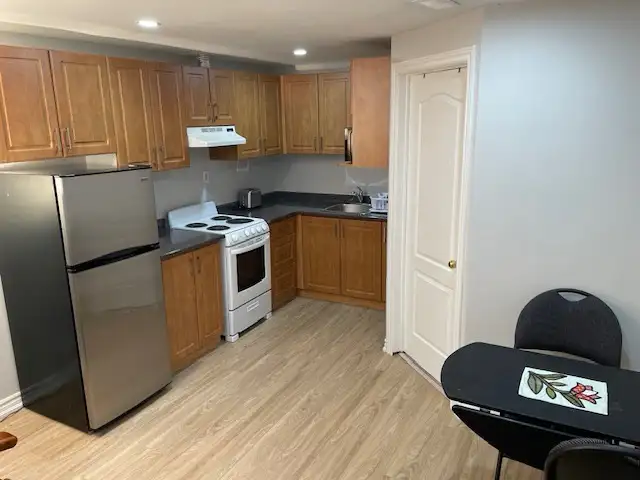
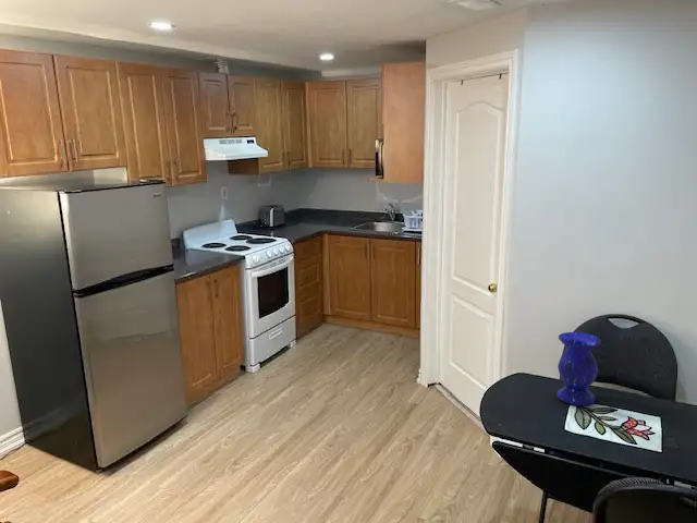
+ vase [555,331,602,406]
